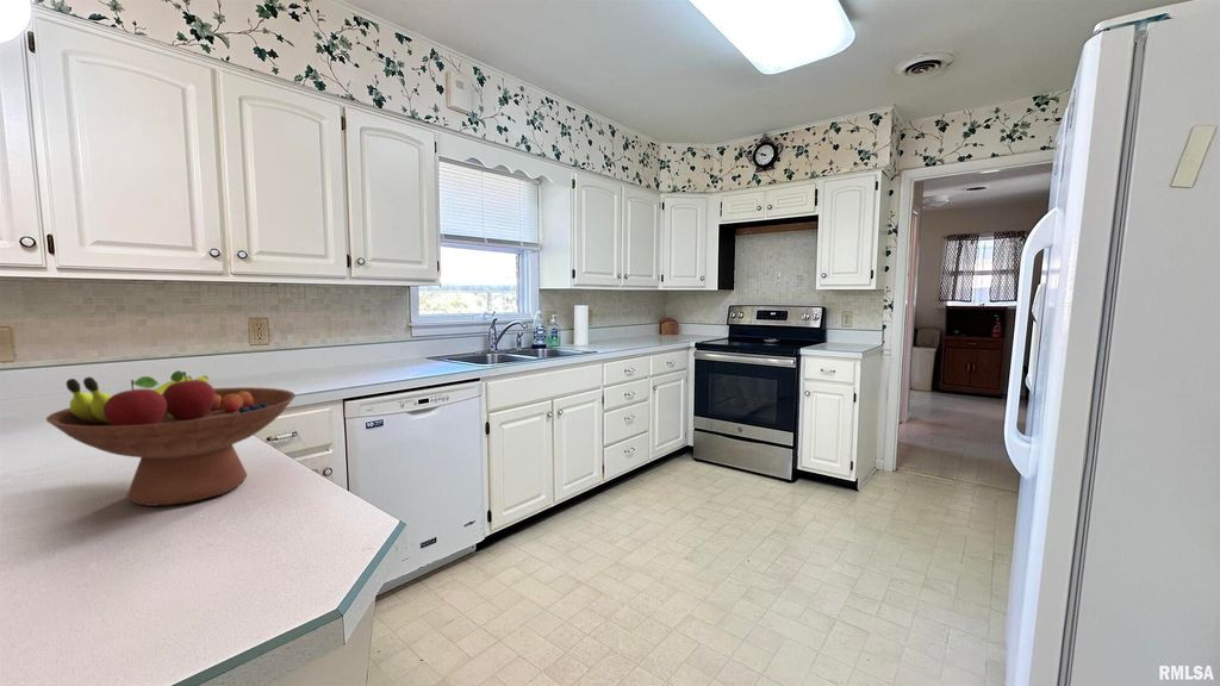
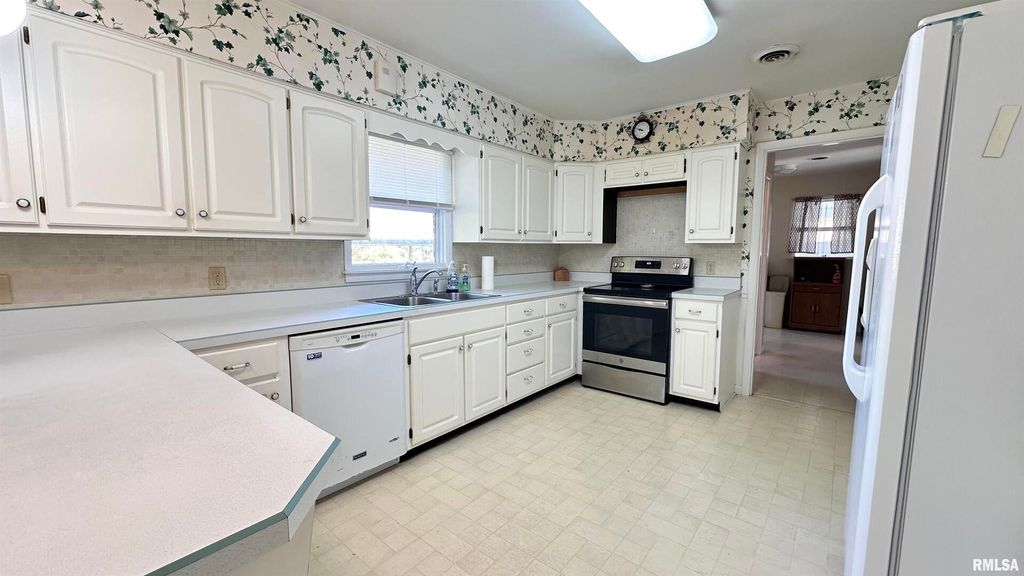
- fruit bowl [45,369,297,507]
